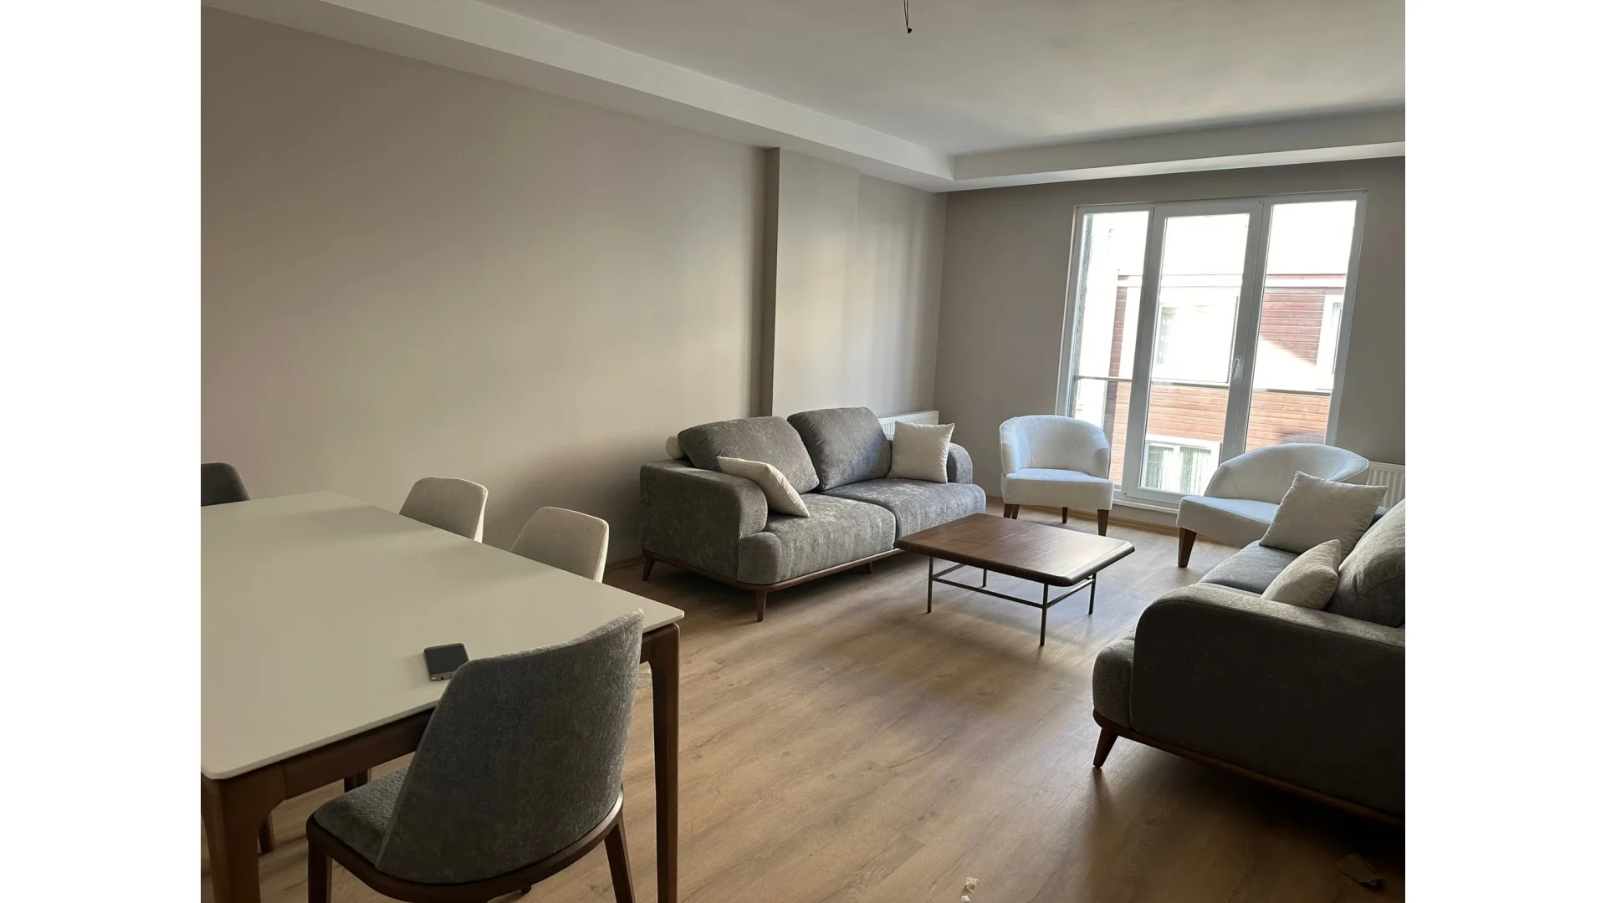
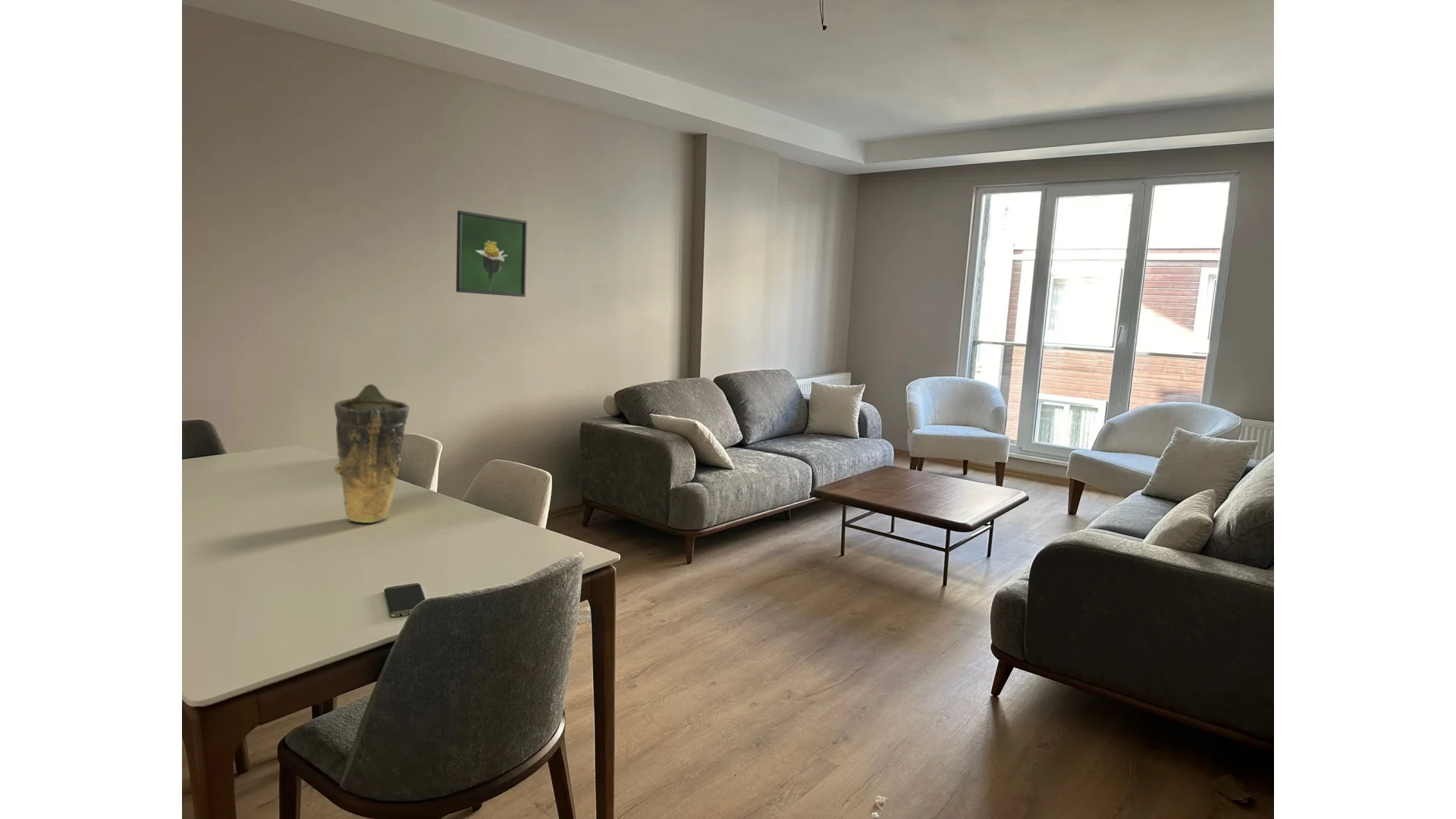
+ vase [334,383,410,524]
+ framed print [455,210,528,298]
